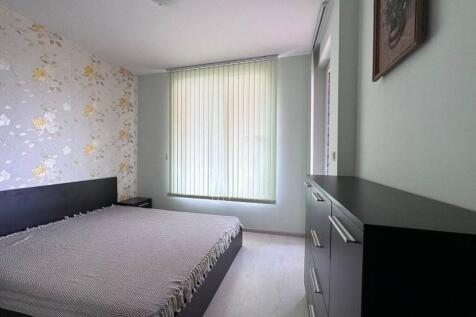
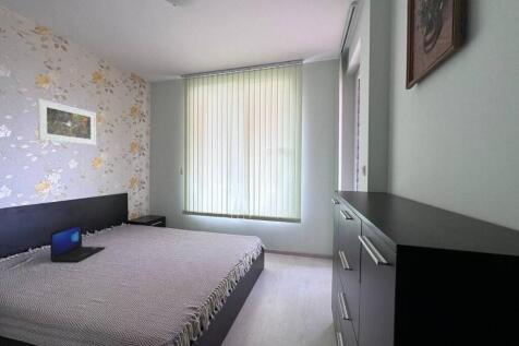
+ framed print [37,97,97,146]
+ laptop [49,223,107,263]
